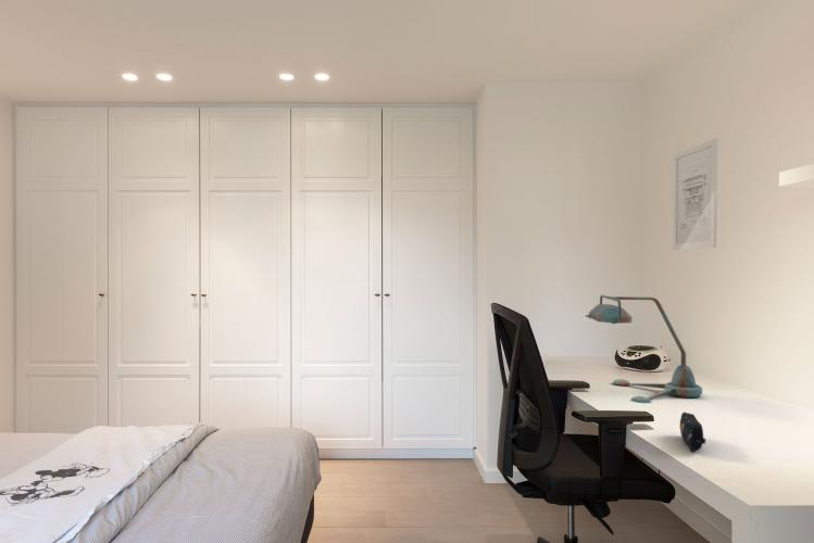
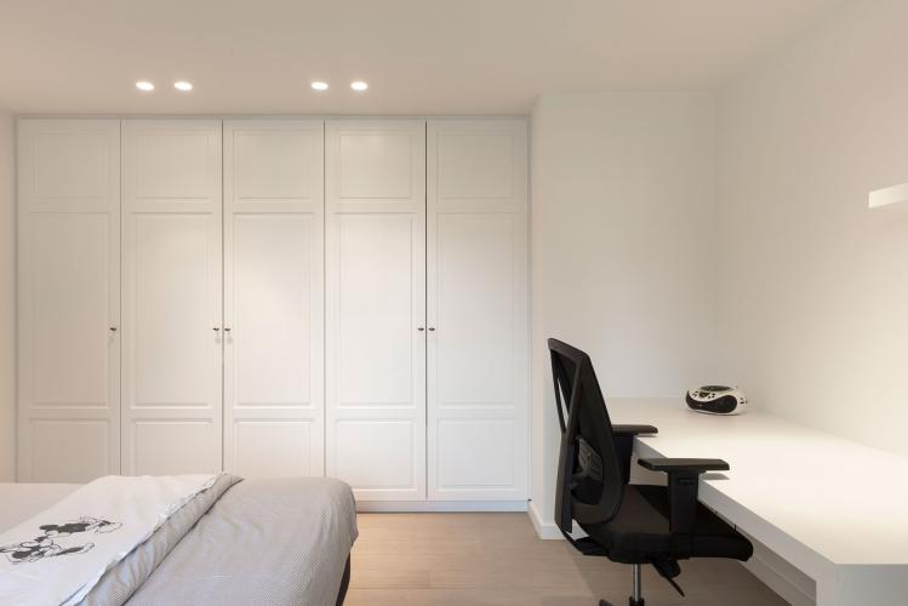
- pencil case [679,411,706,452]
- desk lamp [585,294,703,404]
- wall art [672,137,718,251]
